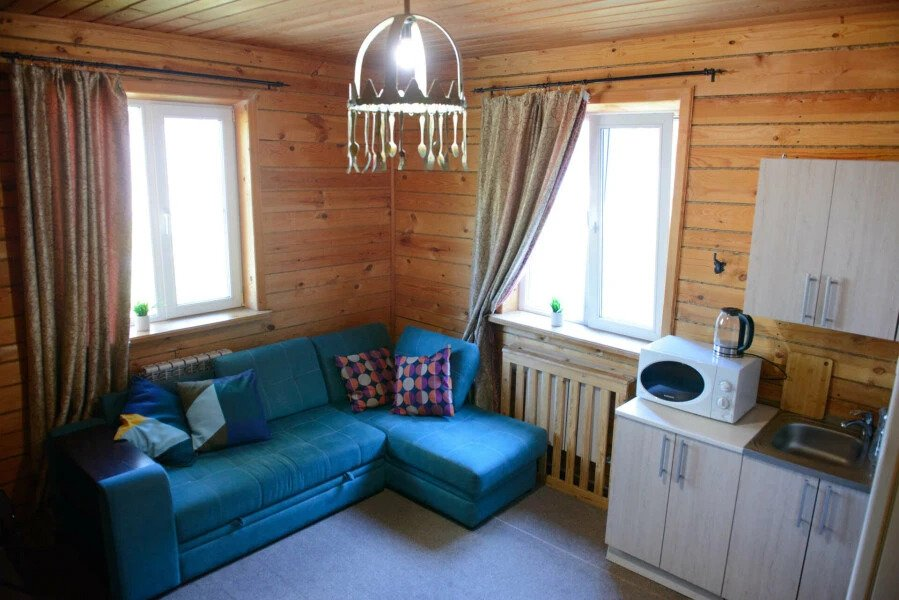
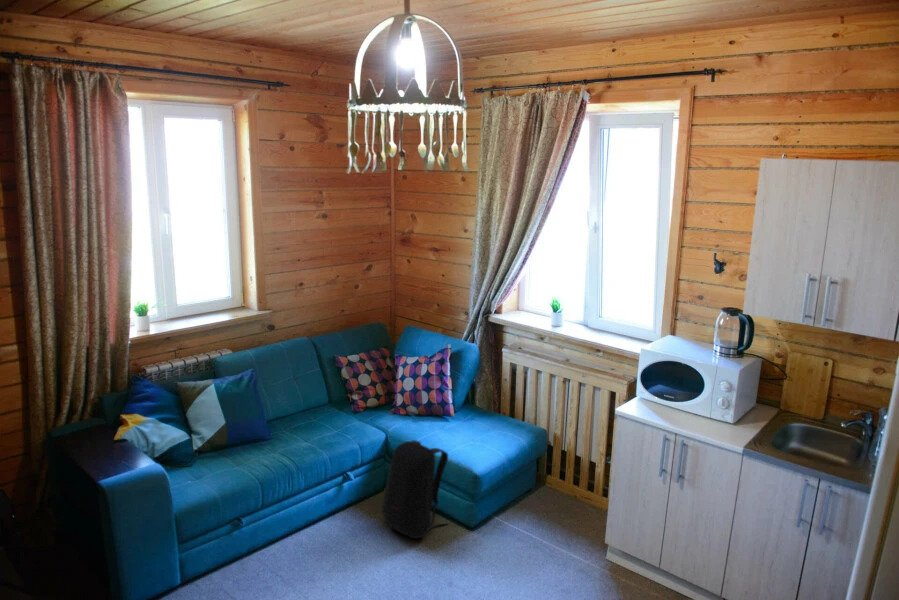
+ backpack [381,439,449,540]
